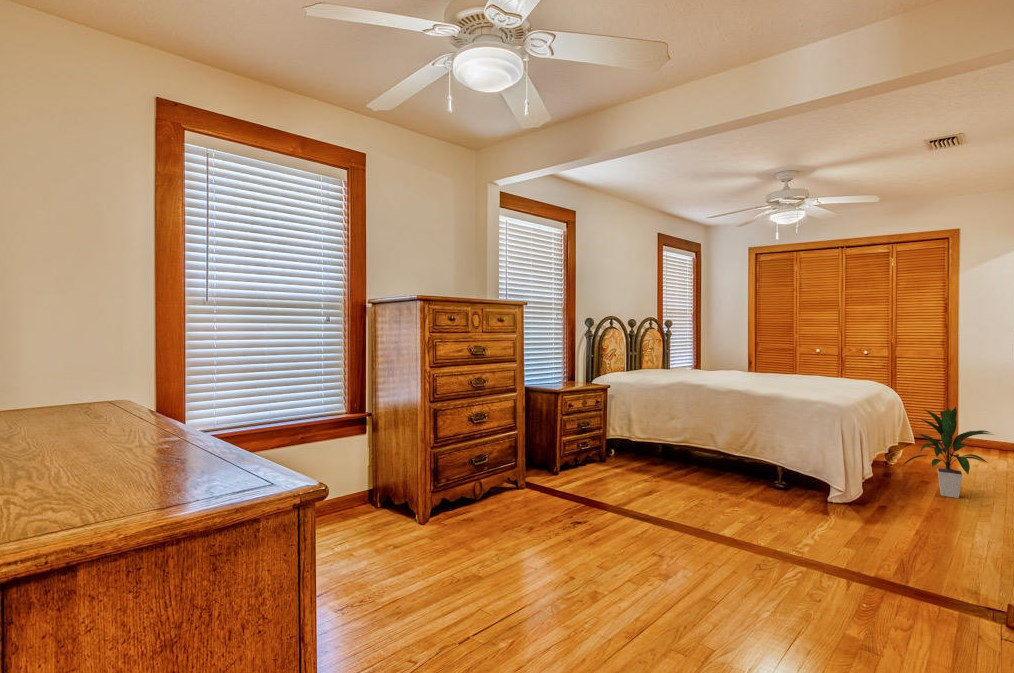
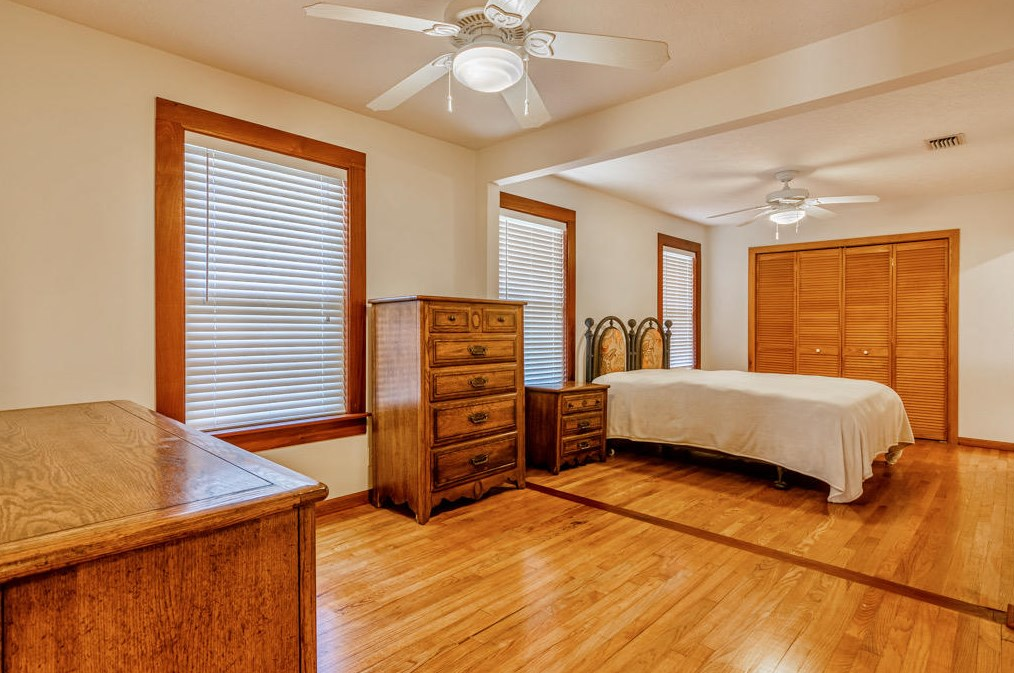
- indoor plant [902,406,996,499]
